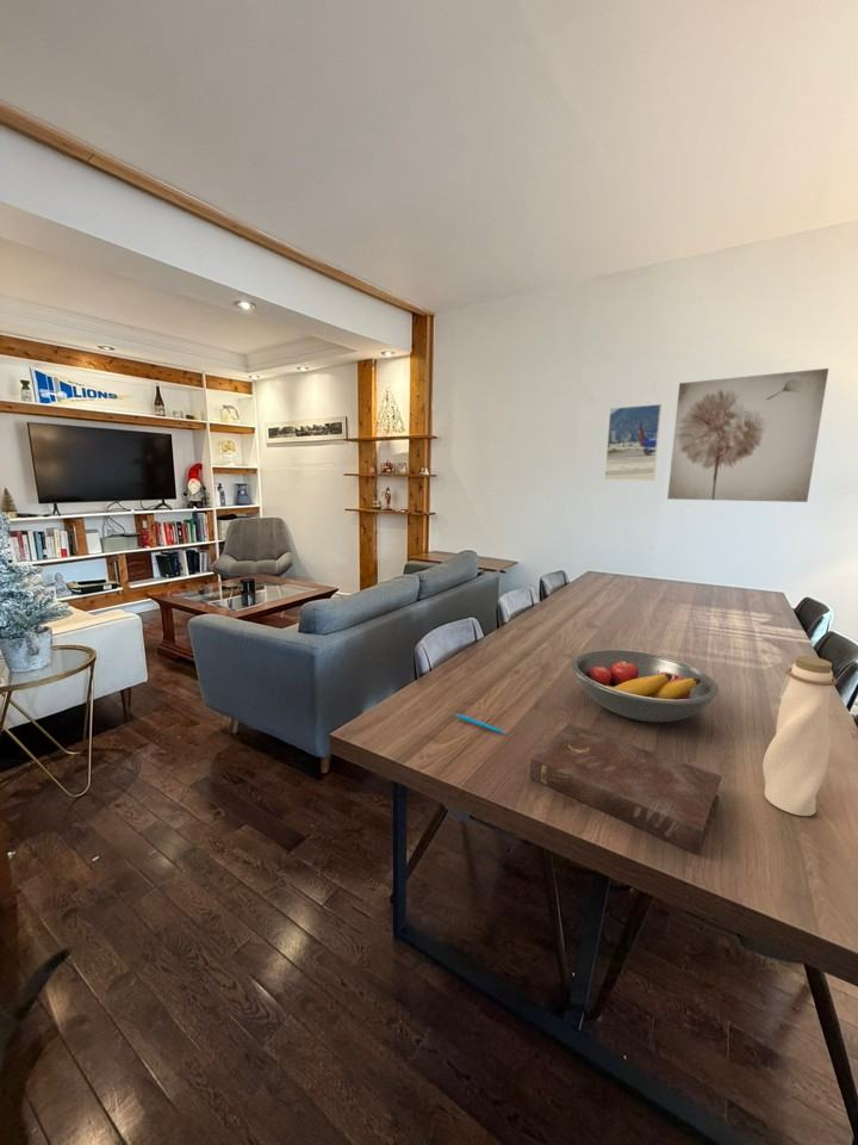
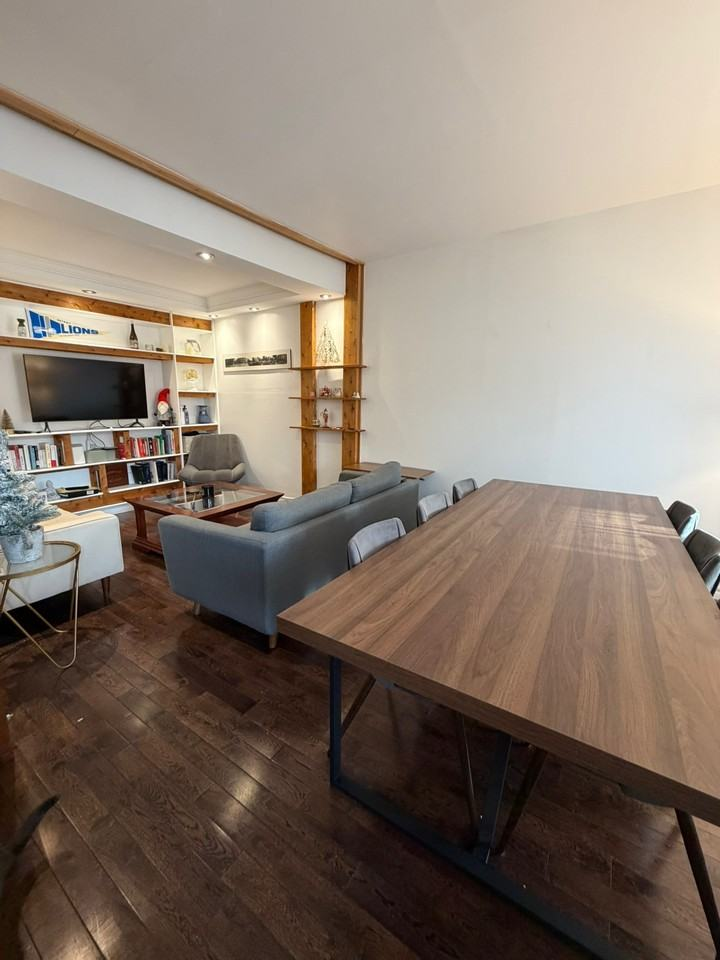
- wall art [666,367,829,503]
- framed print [603,403,663,482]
- fruit bowl [570,648,720,724]
- book [529,722,723,856]
- pen [454,713,506,735]
- water bottle [761,655,838,817]
